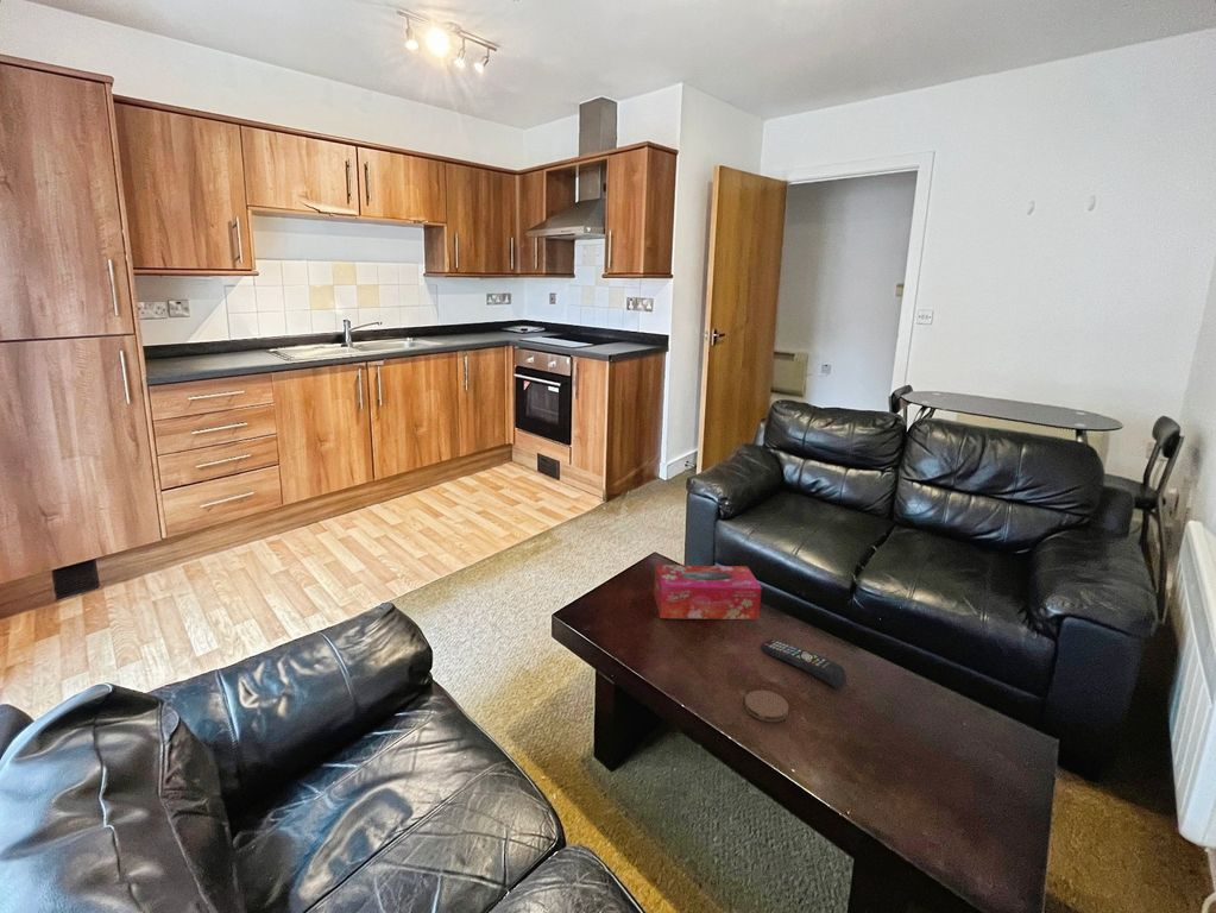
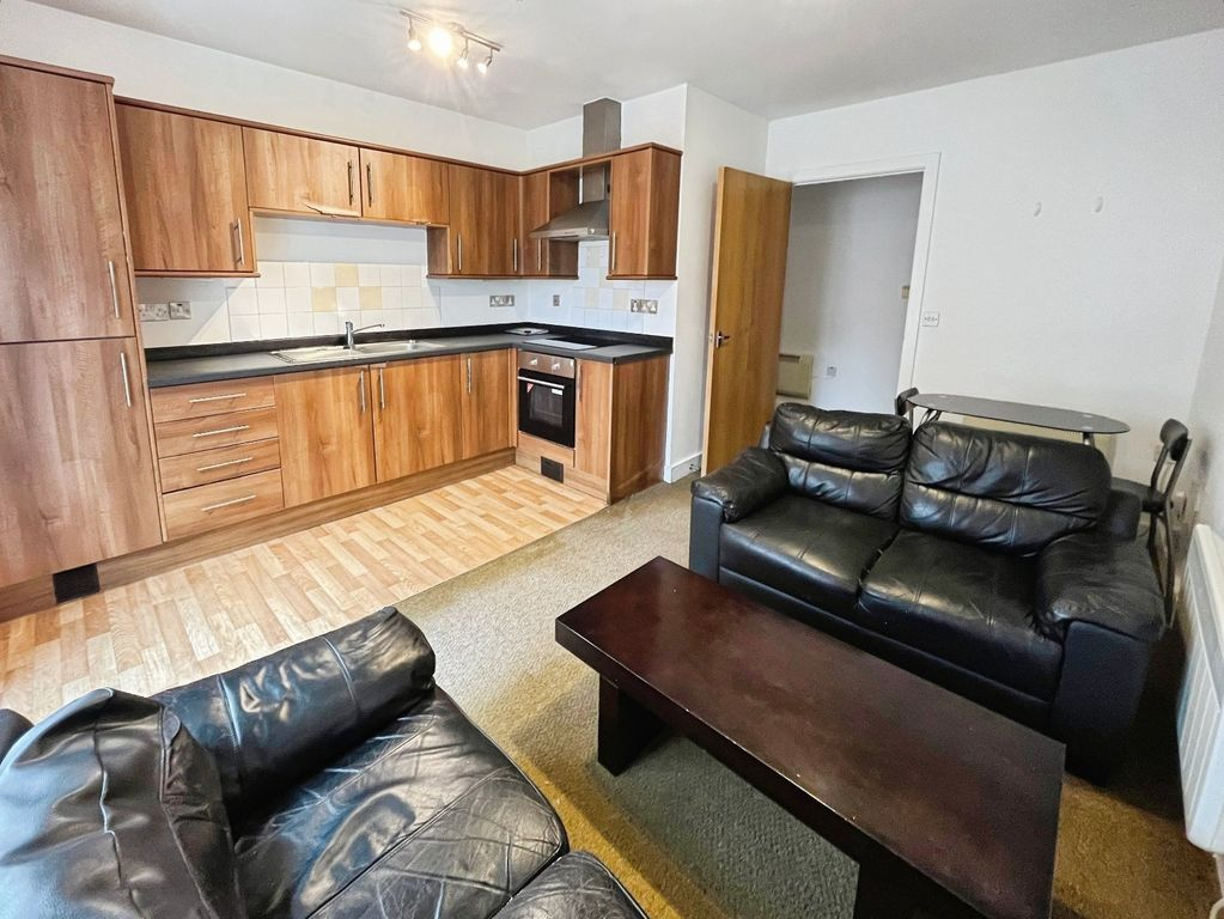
- remote control [760,638,848,690]
- tissue box [653,563,763,621]
- coaster [744,690,789,723]
